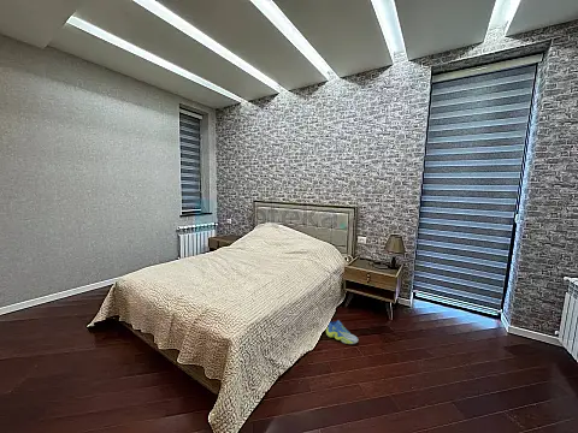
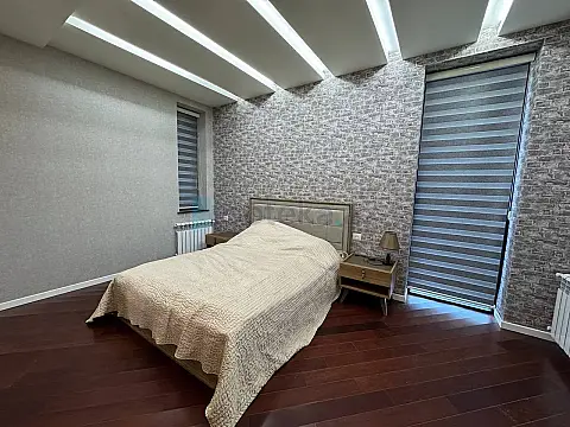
- sneaker [325,319,360,345]
